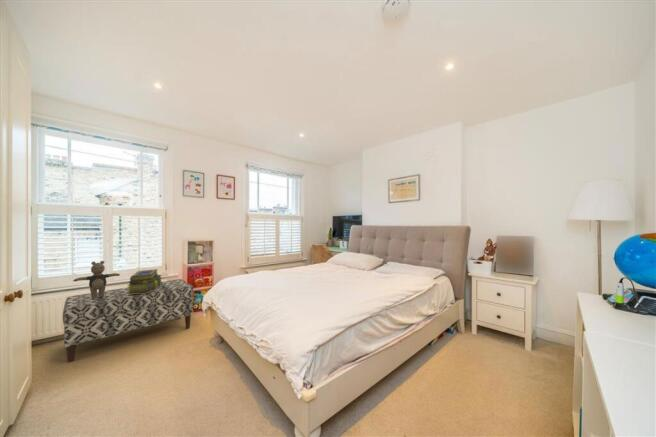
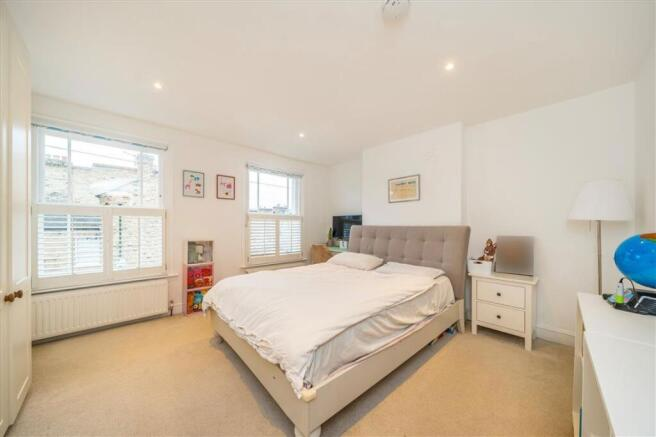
- bench [62,278,194,363]
- stack of books [127,268,163,295]
- teddy bear [72,260,121,298]
